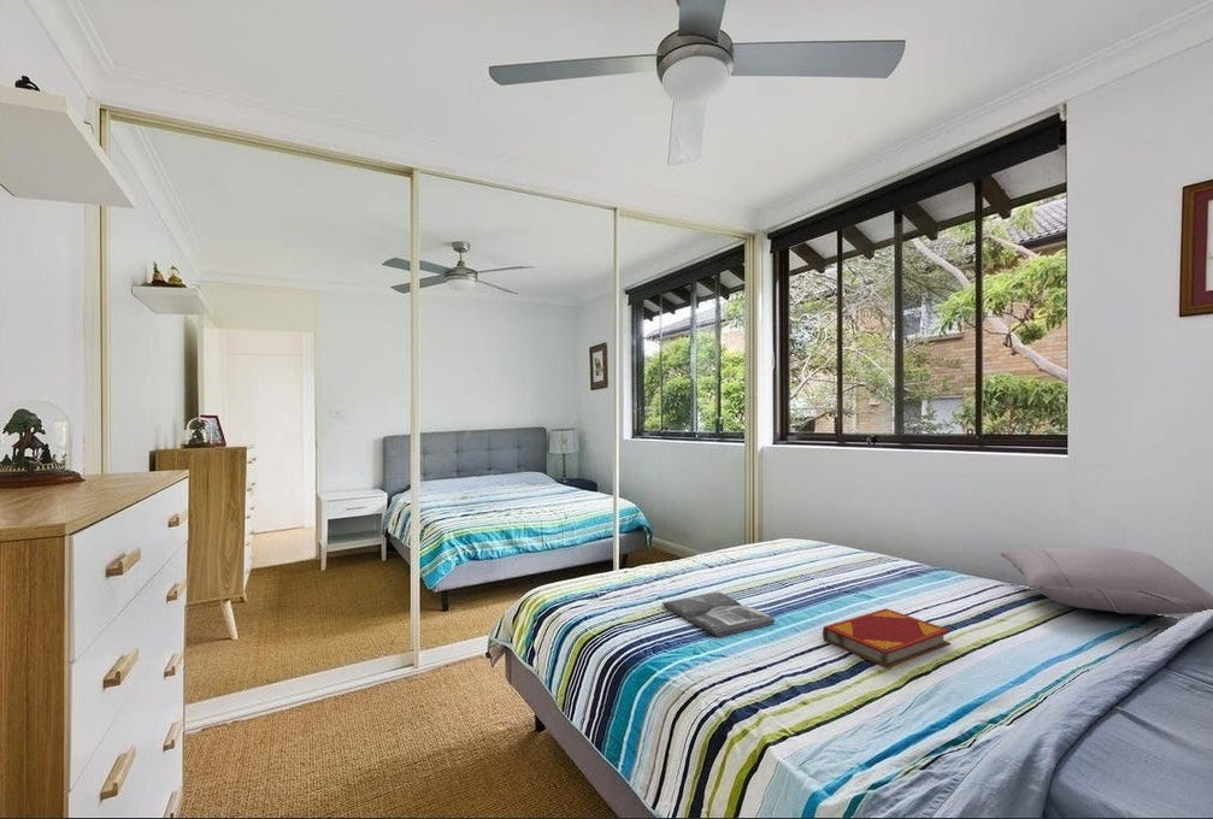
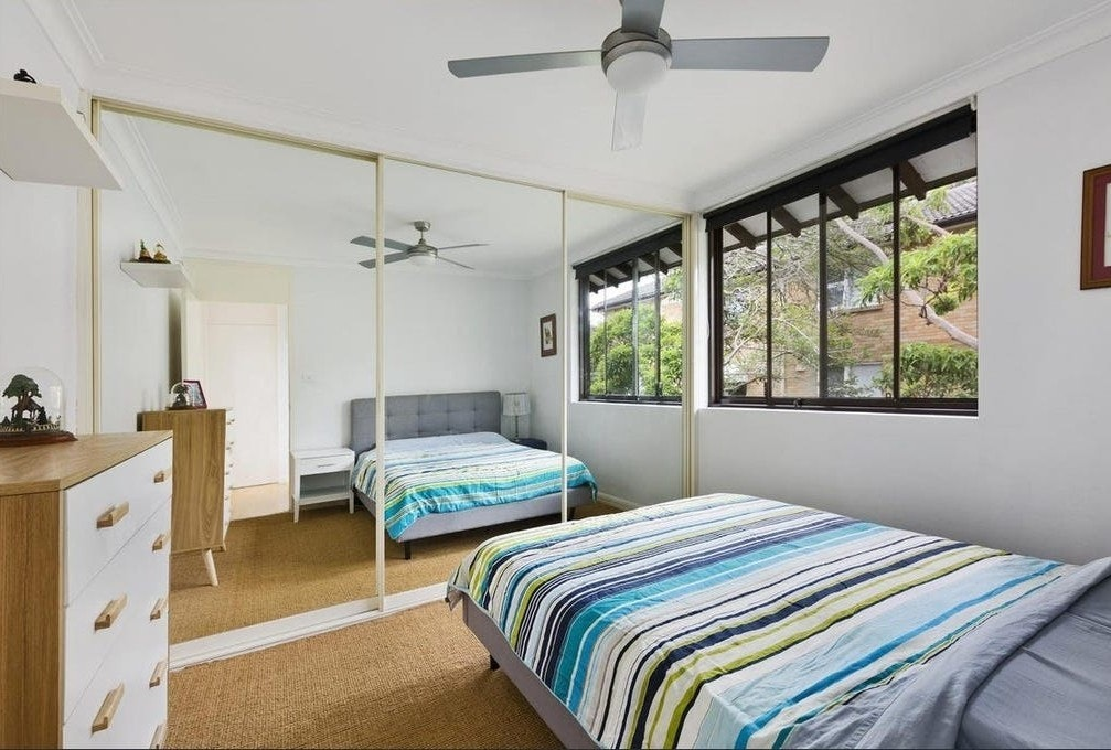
- magazine [661,591,776,638]
- hardback book [822,607,952,670]
- pillow [1000,546,1213,615]
